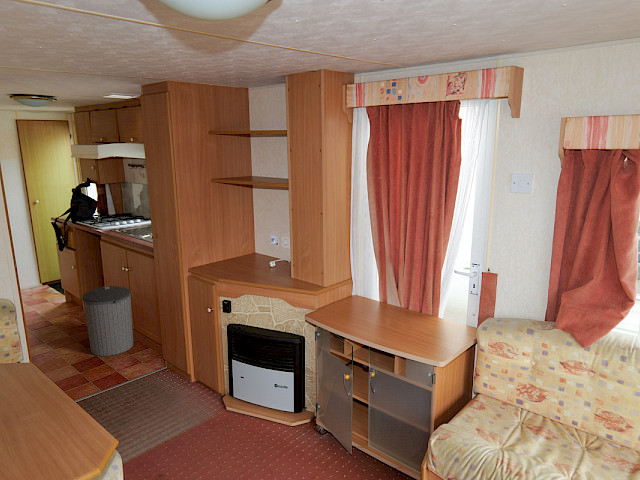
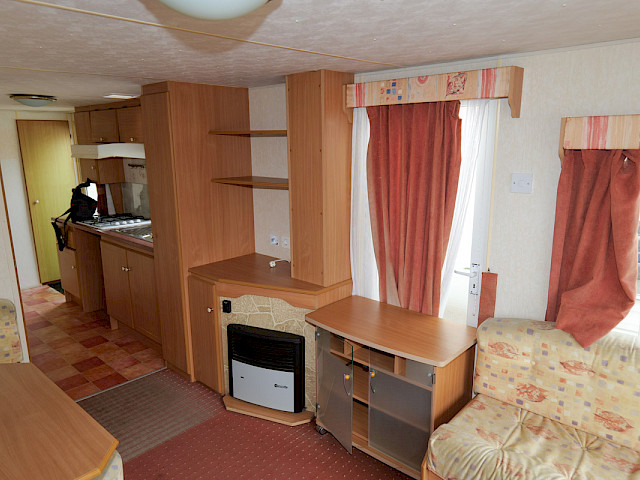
- trash can [81,285,134,357]
